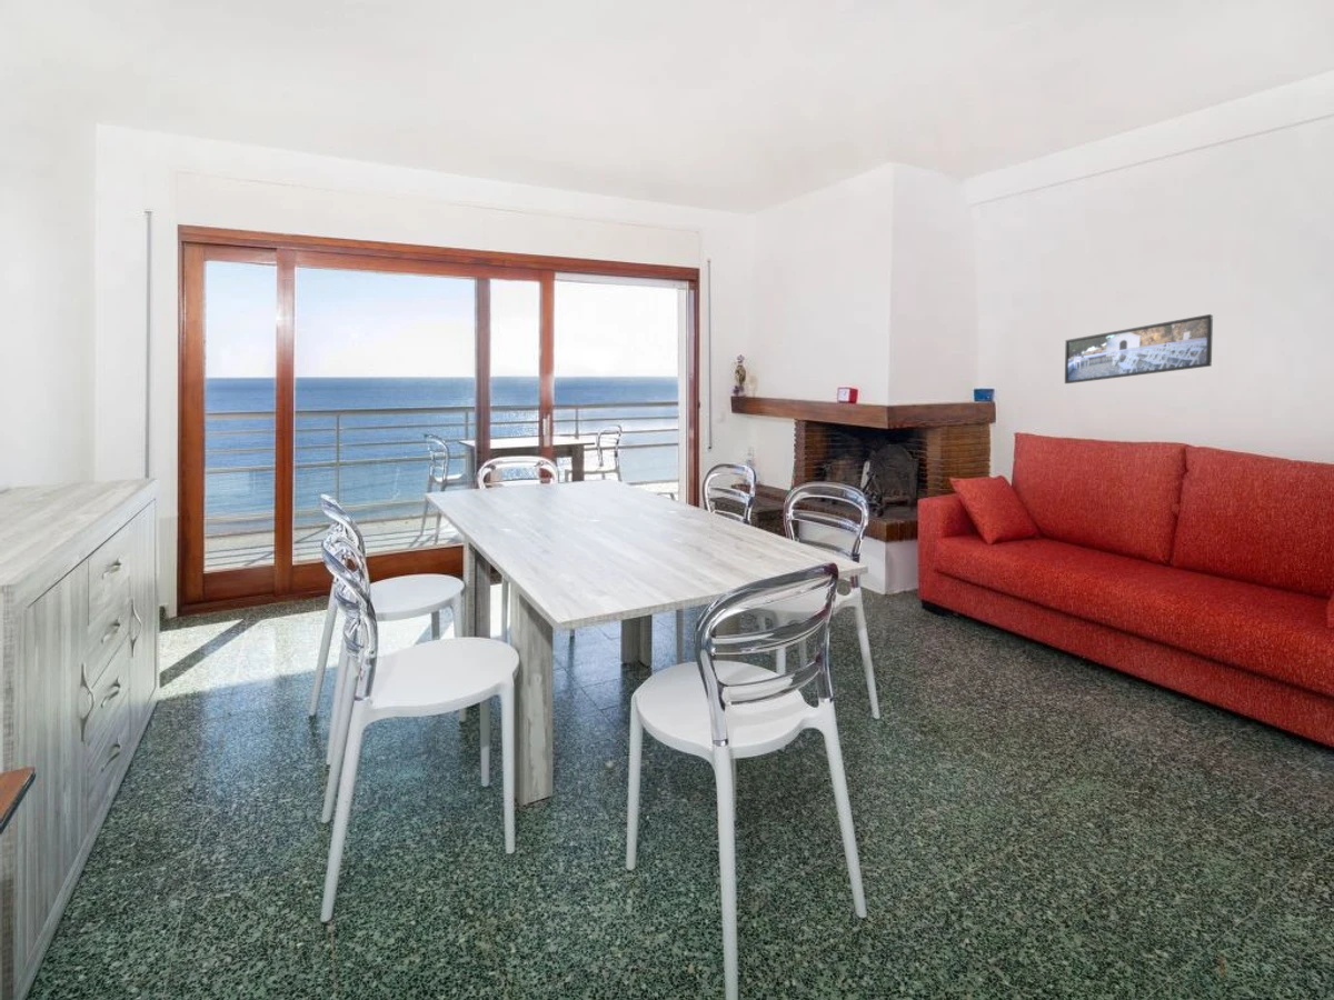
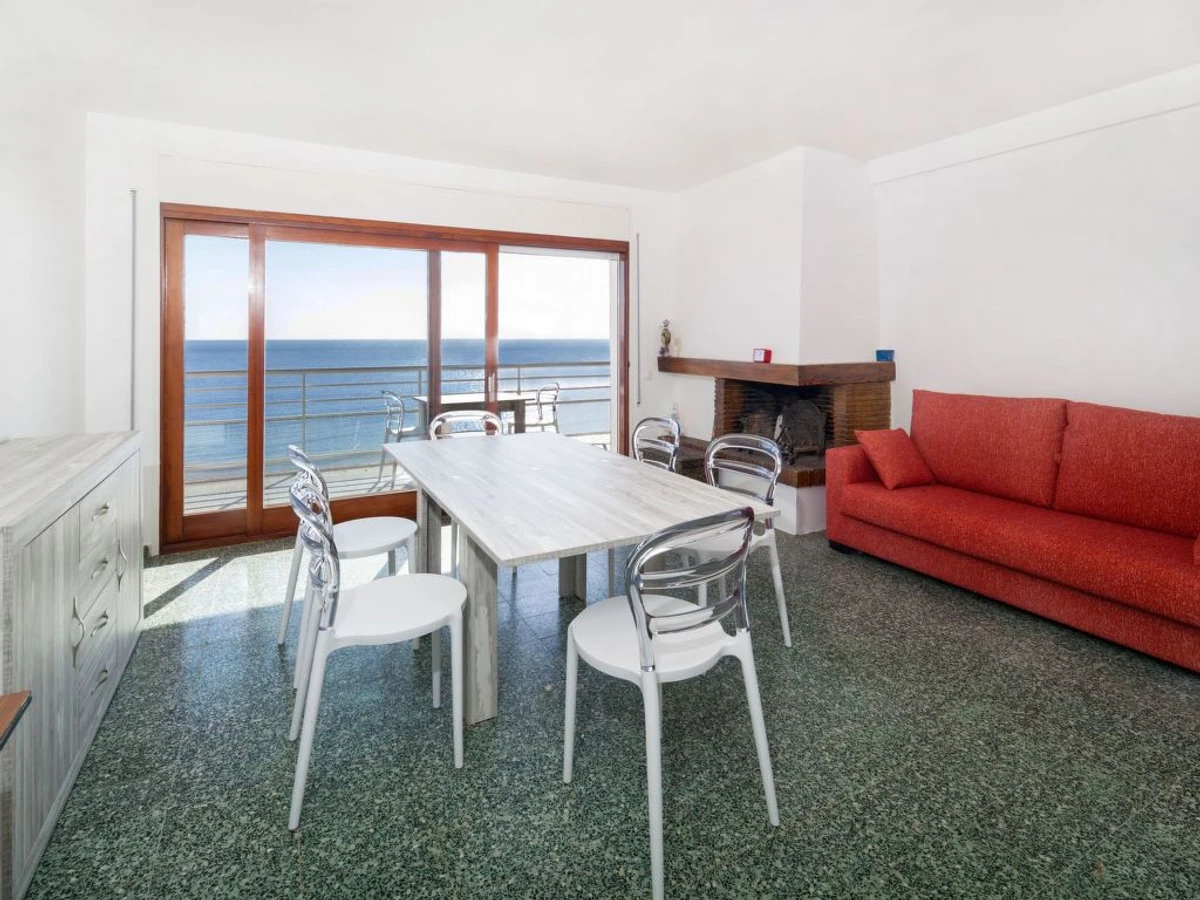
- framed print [1064,313,1214,384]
